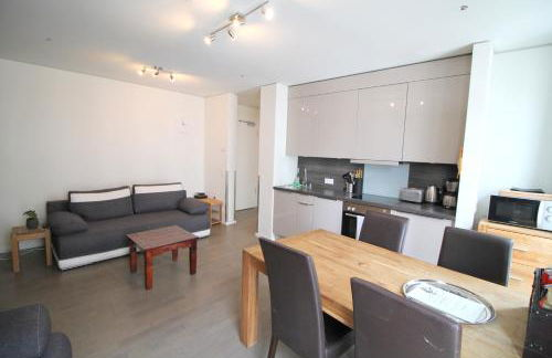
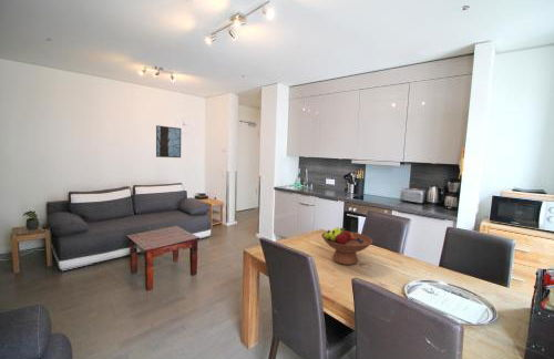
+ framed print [155,124,182,158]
+ fruit bowl [320,226,373,266]
